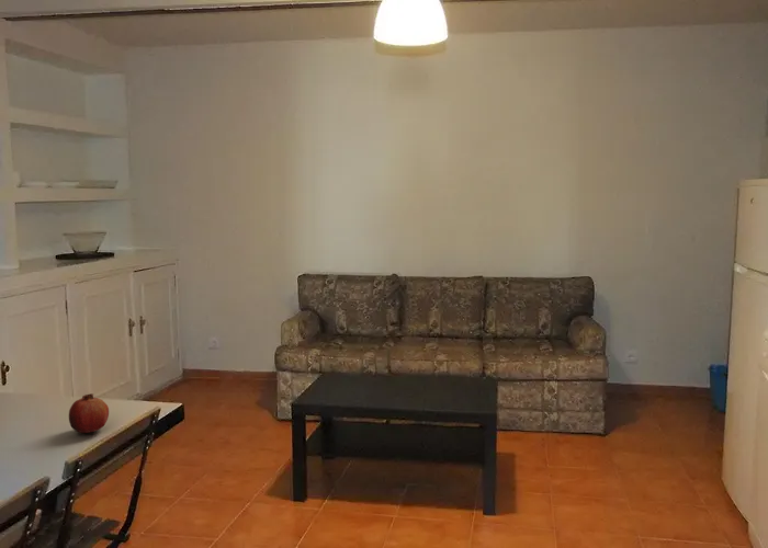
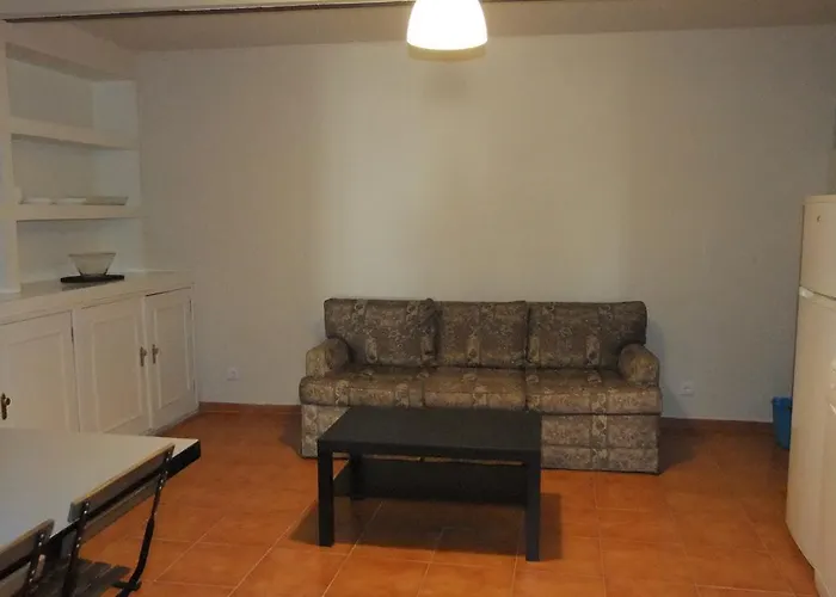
- fruit [68,392,110,434]
